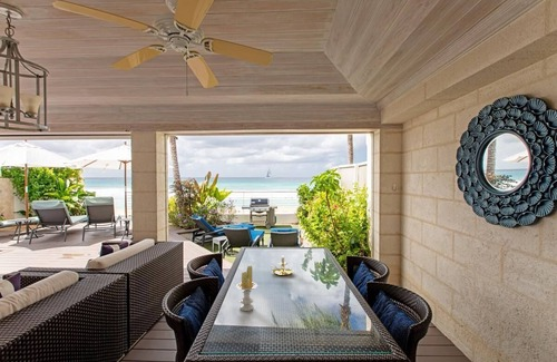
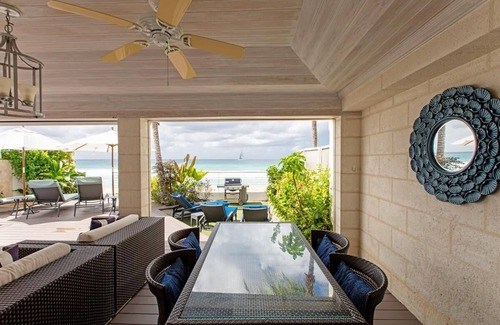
- candle [235,264,258,312]
- candle holder [272,256,294,276]
